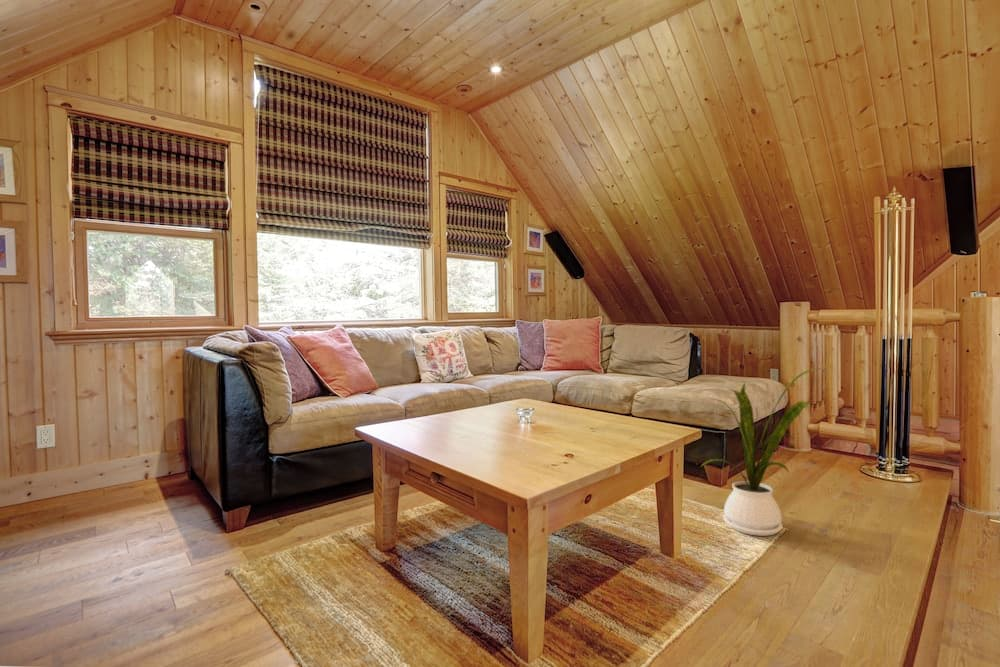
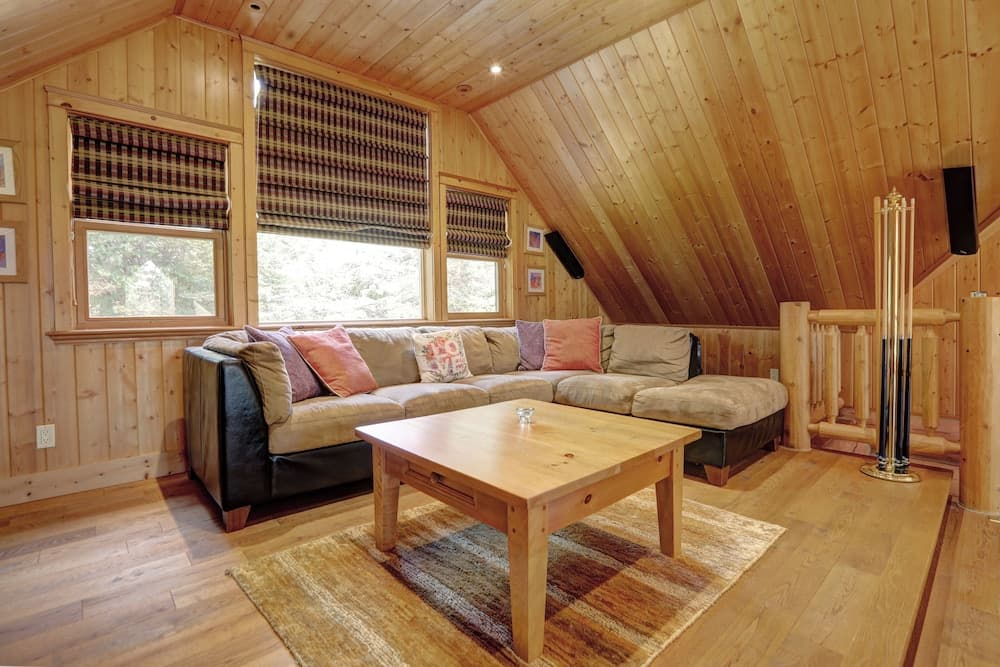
- house plant [701,367,823,537]
